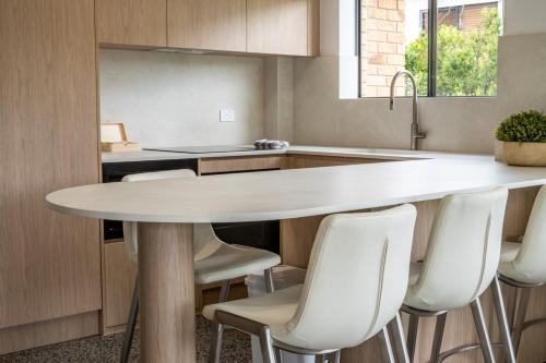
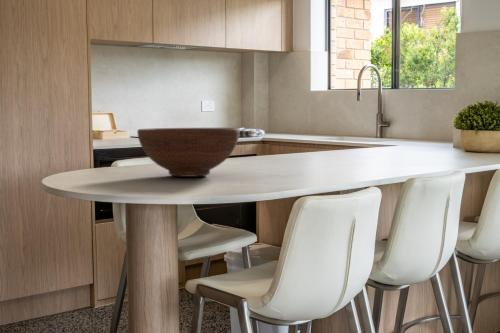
+ fruit bowl [136,127,241,178]
